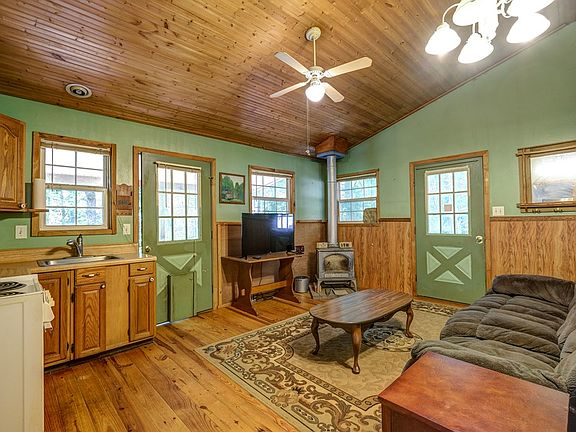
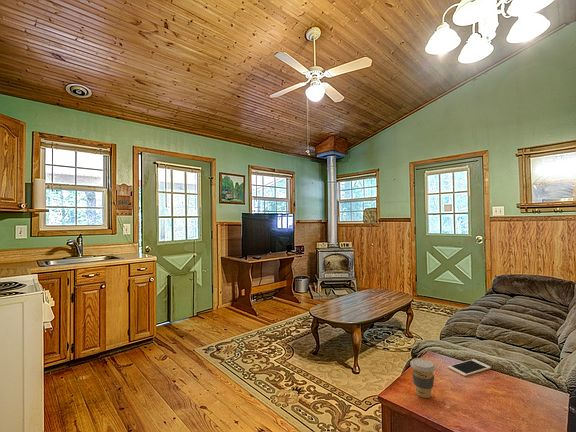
+ cell phone [447,358,492,377]
+ coffee cup [409,357,437,399]
